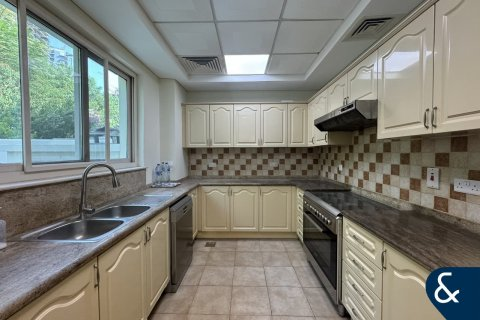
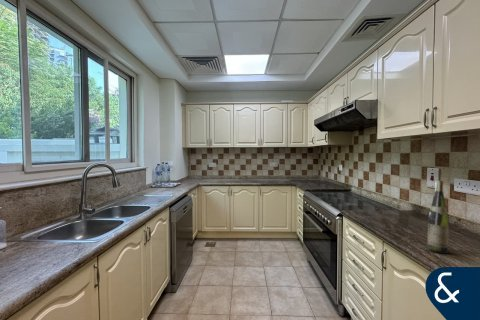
+ wine bottle [427,180,450,255]
